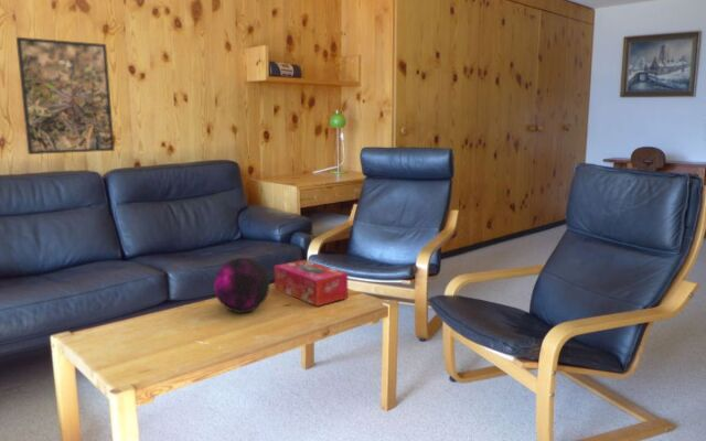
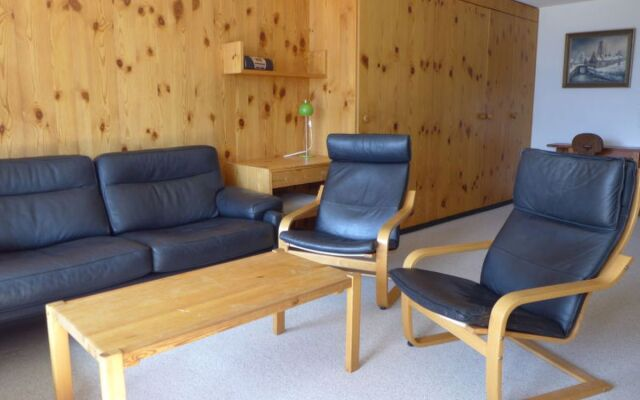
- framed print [15,36,116,155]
- decorative orb [213,257,270,314]
- tissue box [274,259,349,308]
